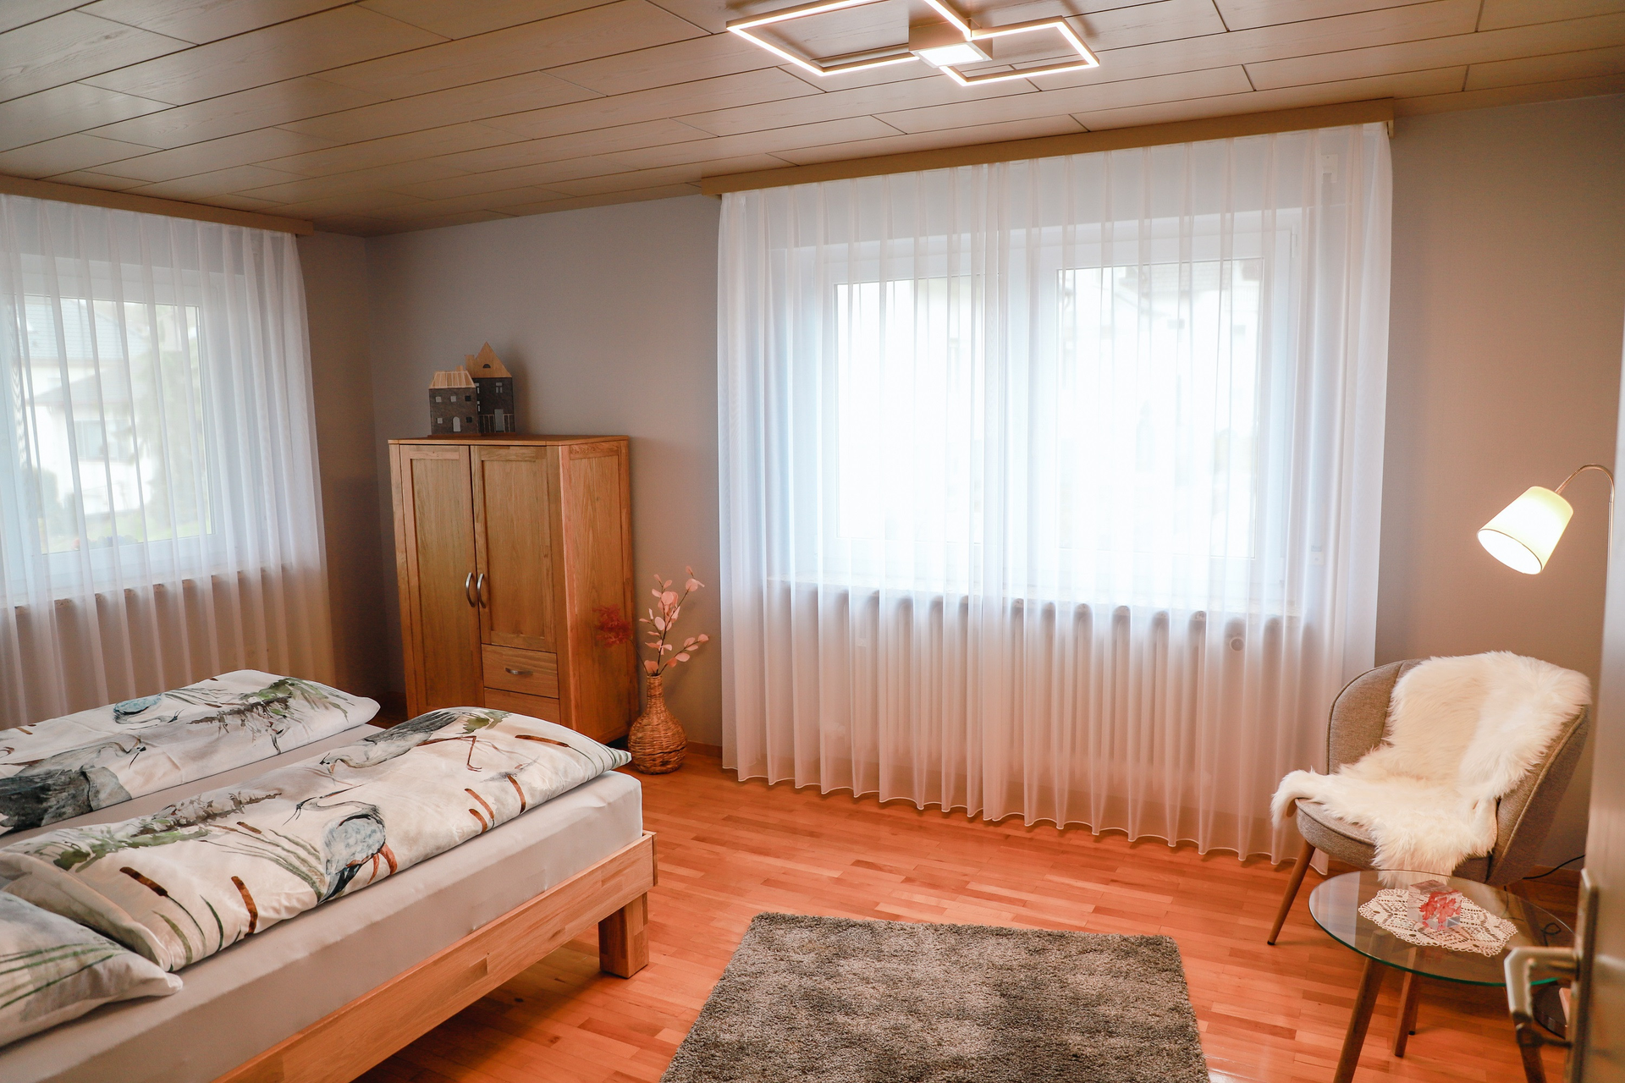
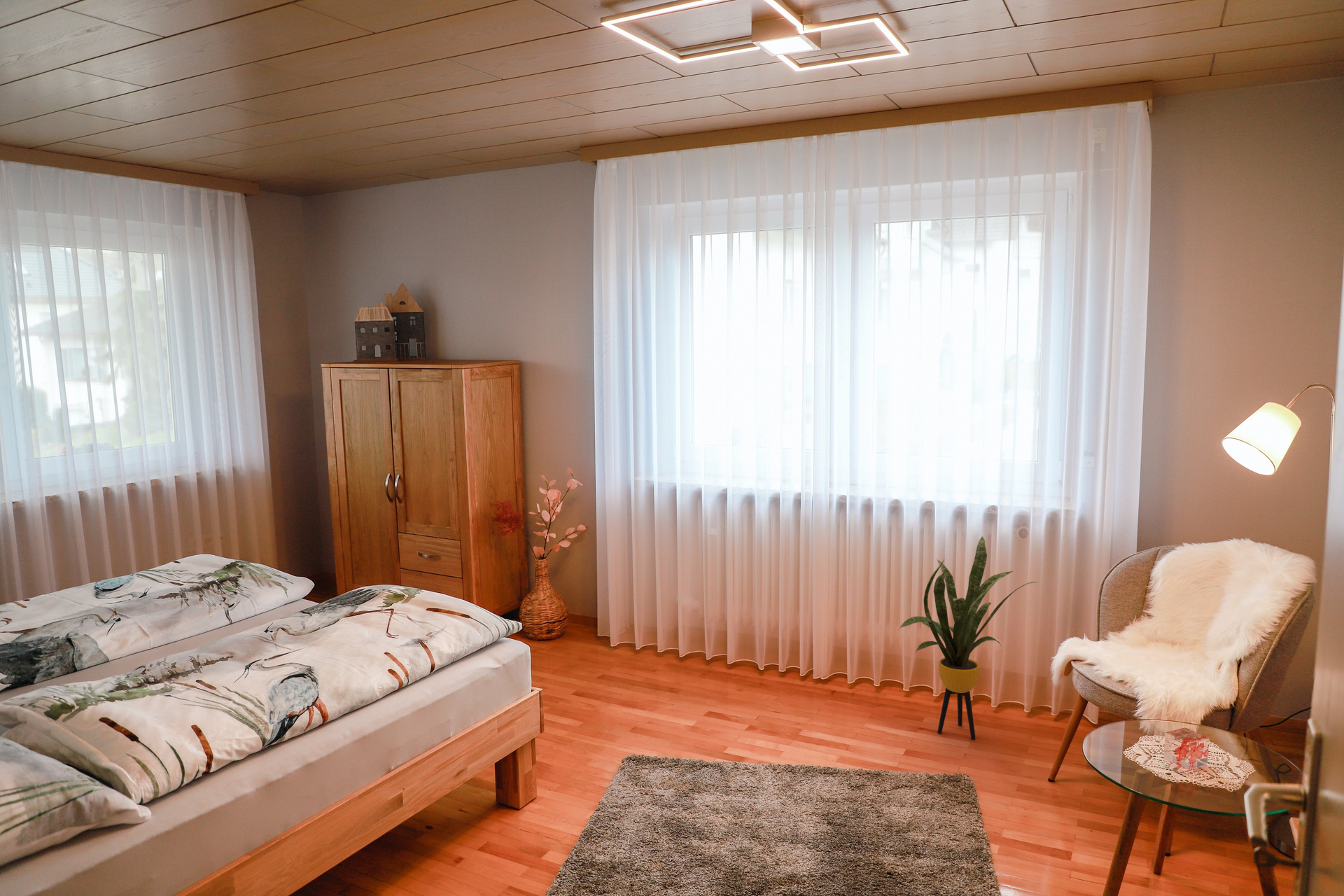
+ house plant [898,535,1040,740]
